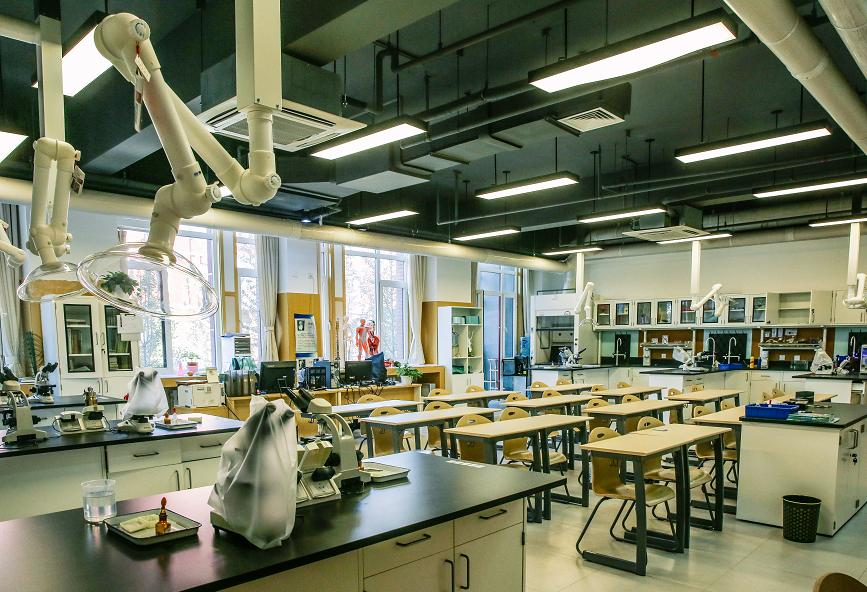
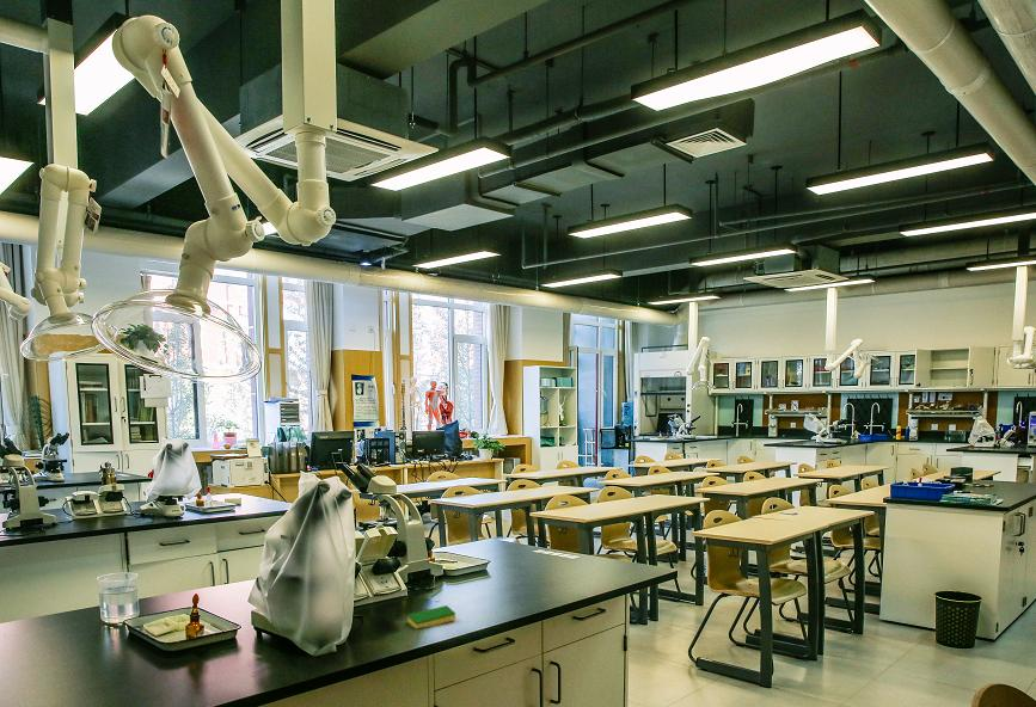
+ dish sponge [406,604,456,629]
